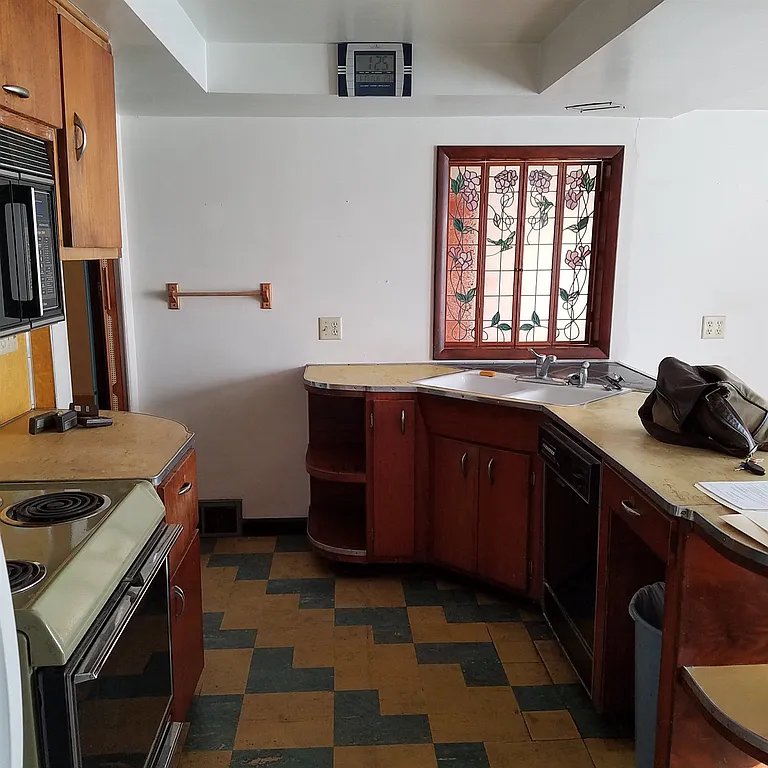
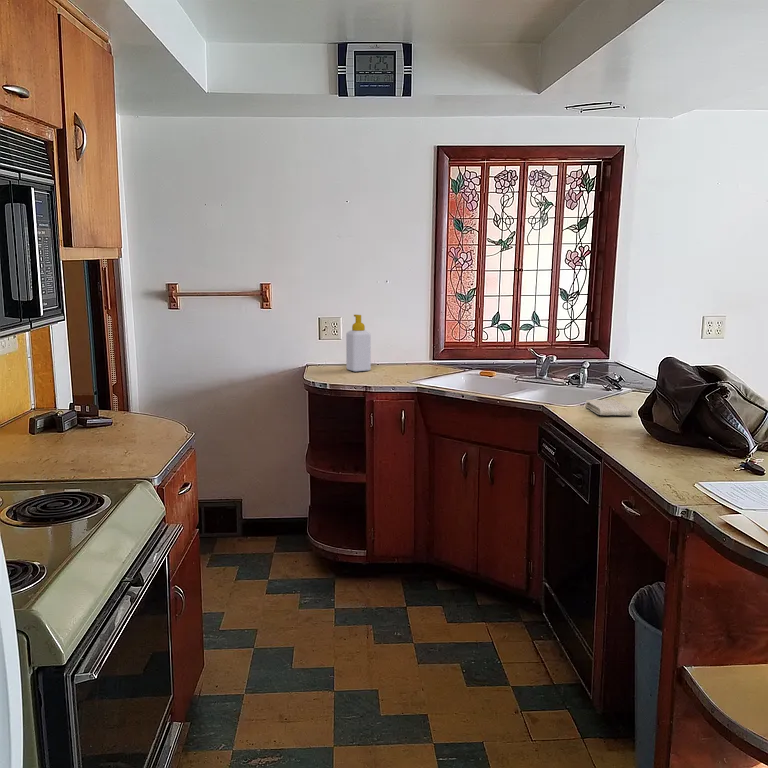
+ washcloth [584,398,634,416]
+ soap bottle [345,314,372,372]
